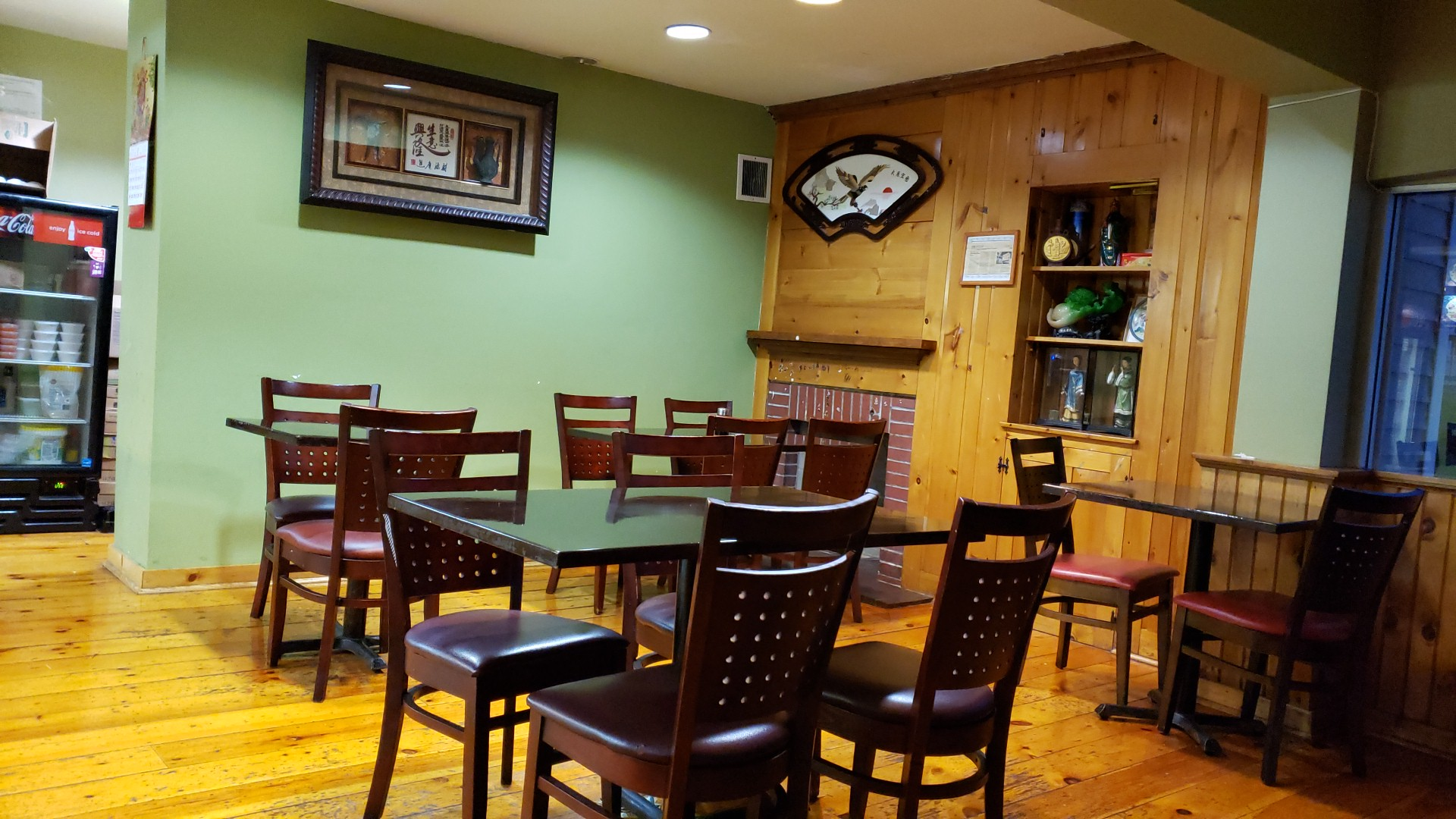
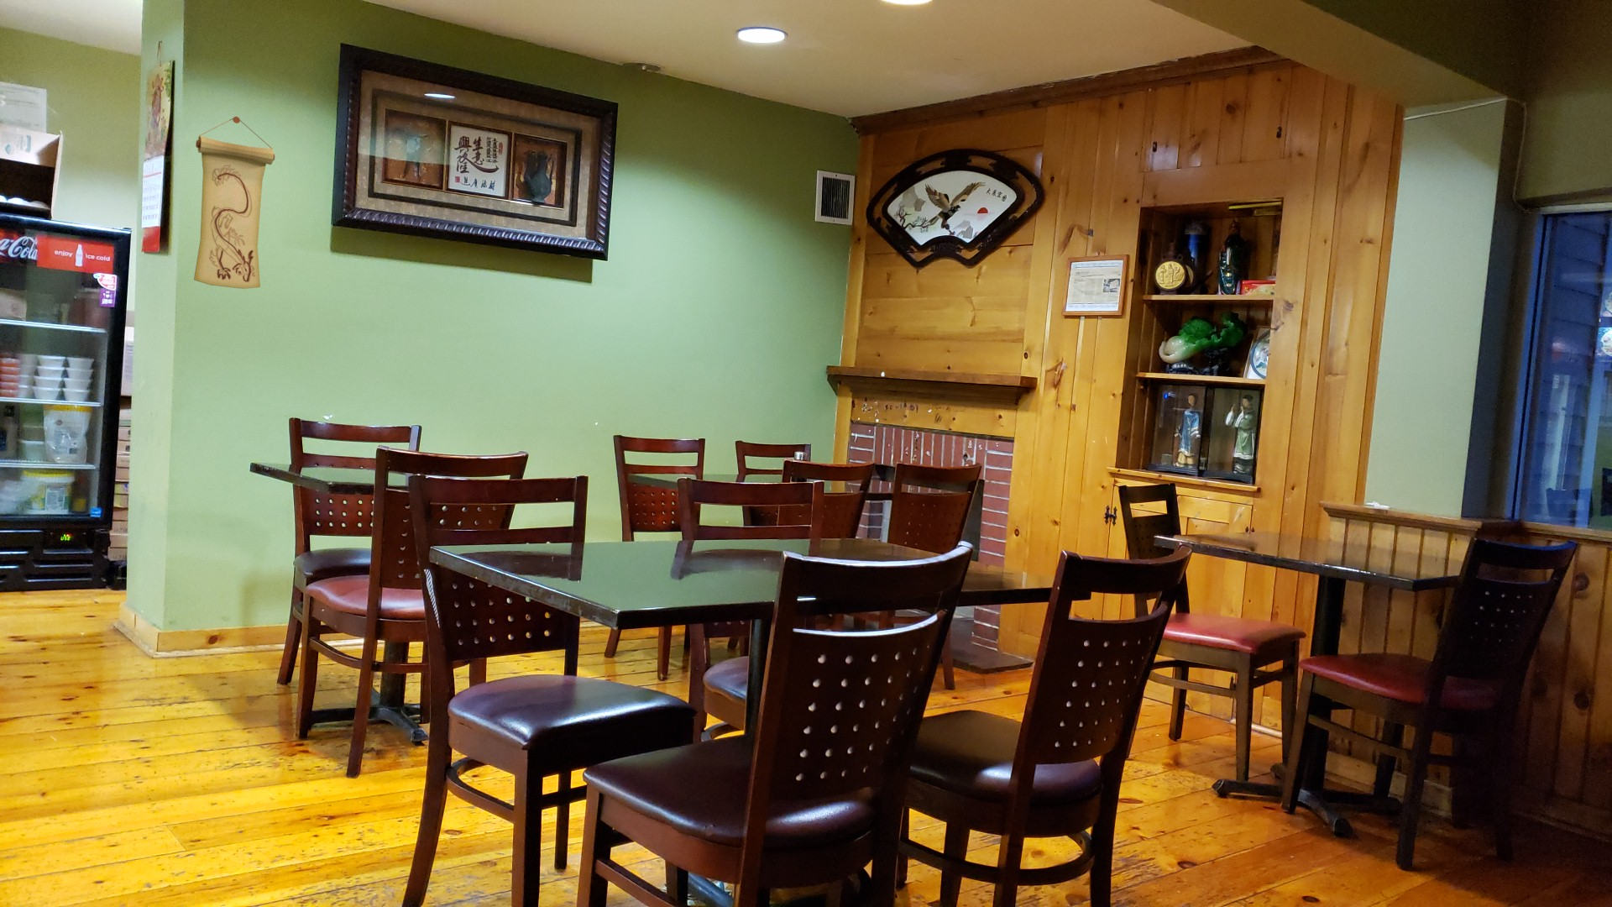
+ wall scroll [193,116,276,290]
